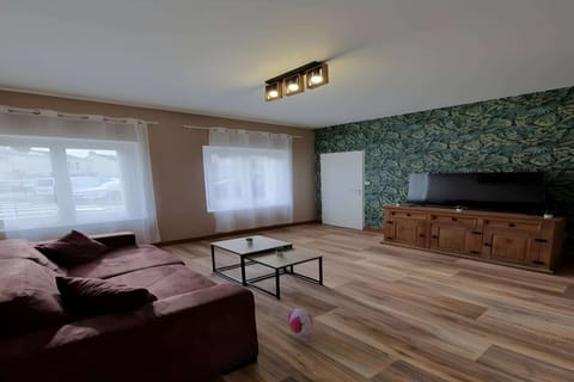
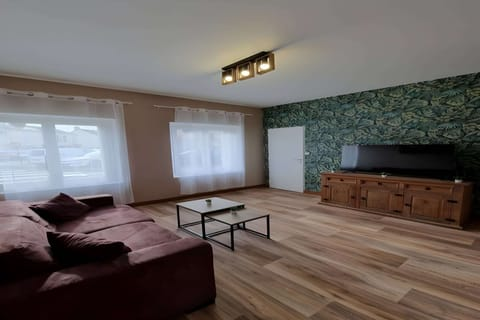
- plush toy [287,307,315,337]
